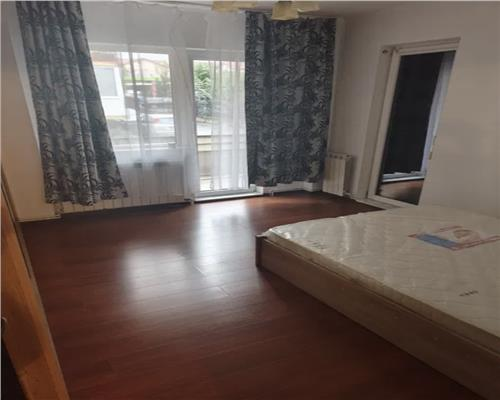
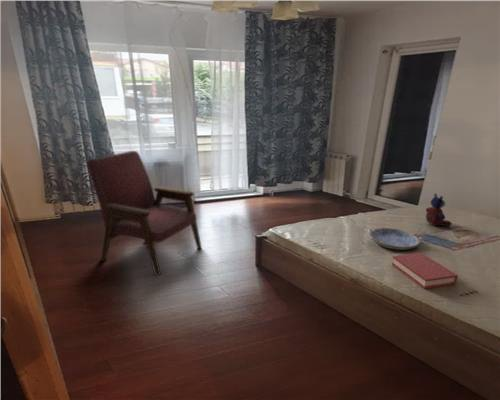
+ serving tray [367,227,423,251]
+ hardback book [391,252,459,290]
+ stuffed bear [425,192,453,227]
+ armchair [86,150,202,277]
